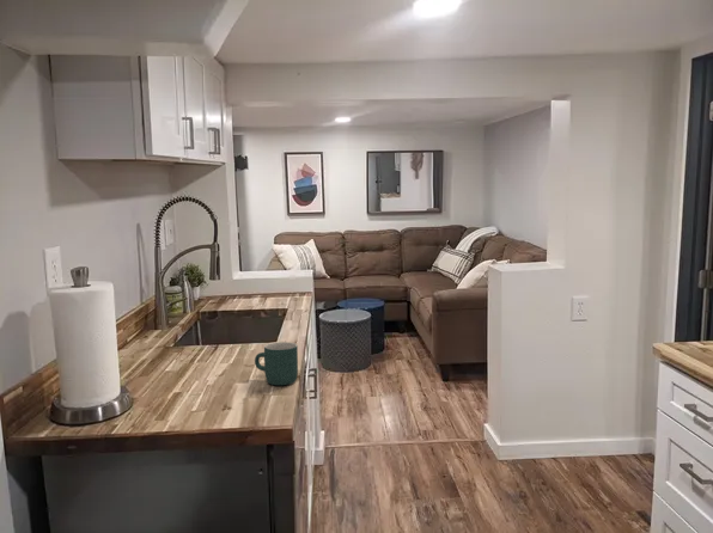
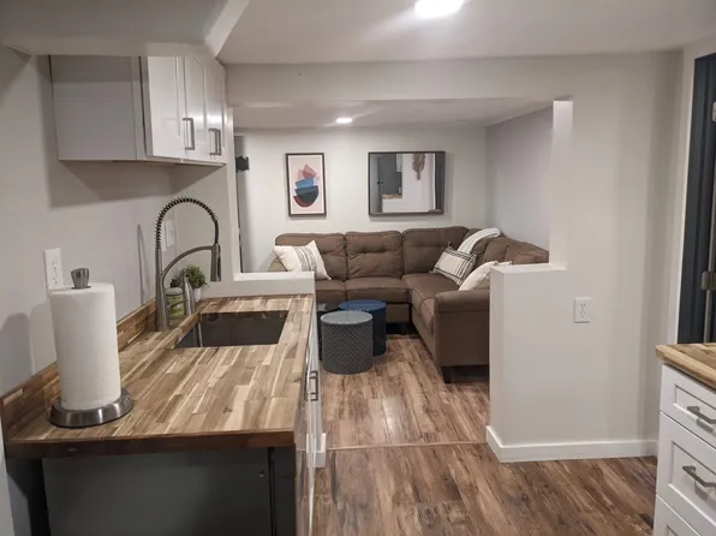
- mug [254,341,299,386]
